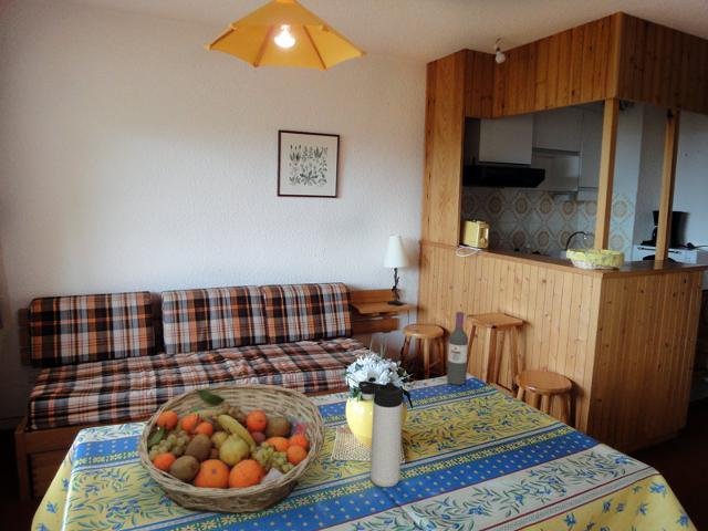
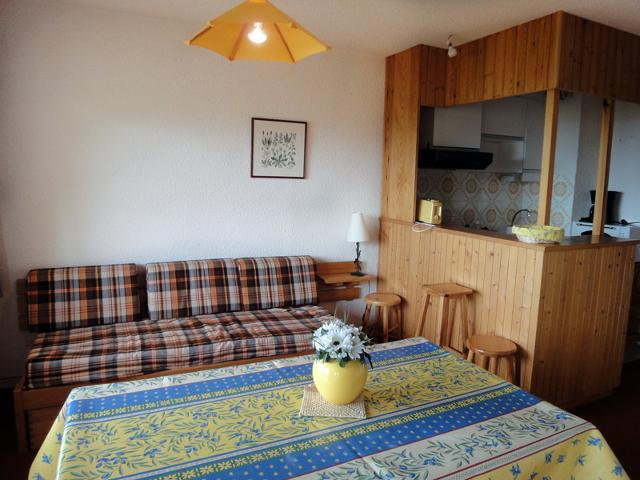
- thermos bottle [357,381,403,488]
- wine bottle [446,311,469,386]
- fruit basket [136,383,326,514]
